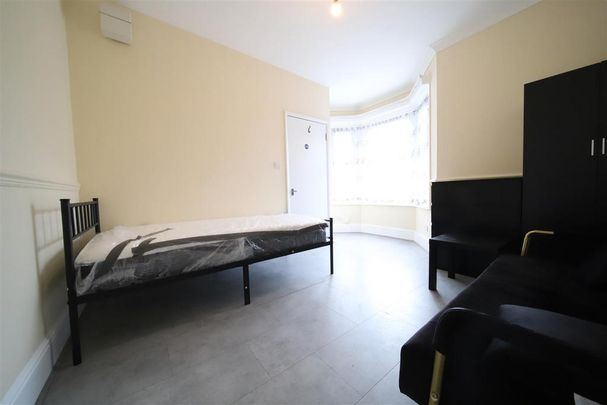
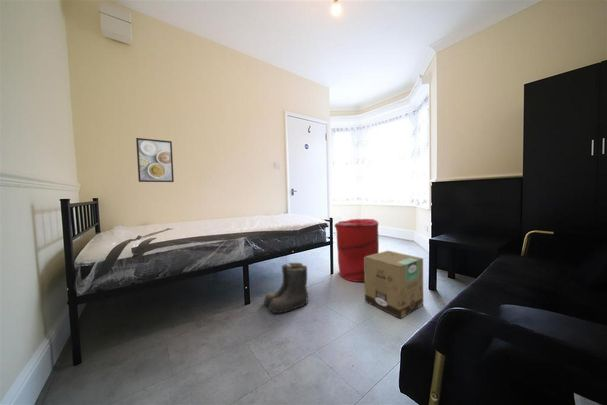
+ cardboard box [364,250,424,320]
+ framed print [135,137,175,183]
+ boots [263,262,309,314]
+ laundry hamper [333,218,380,283]
